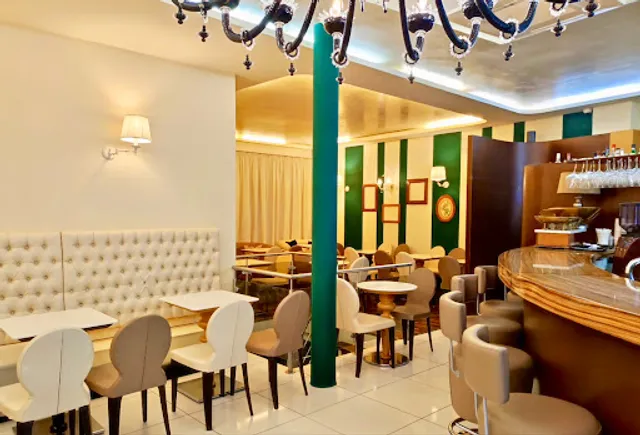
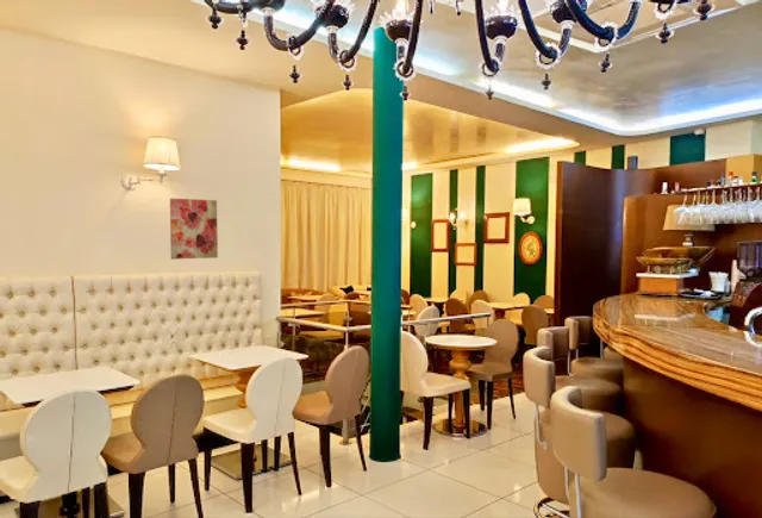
+ wall art [169,198,219,260]
